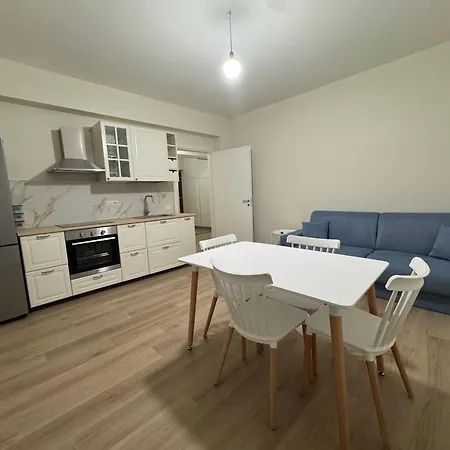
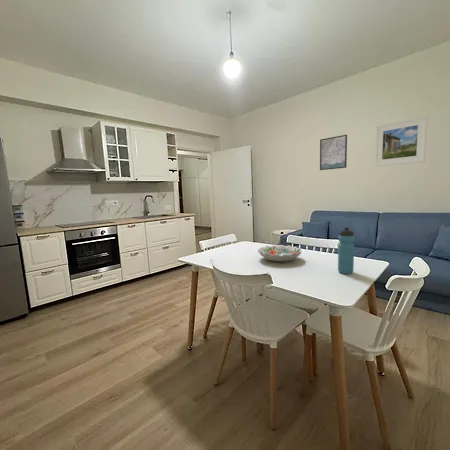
+ water bottle [337,226,355,275]
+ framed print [319,134,348,171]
+ decorative bowl [257,244,303,262]
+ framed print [374,115,428,168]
